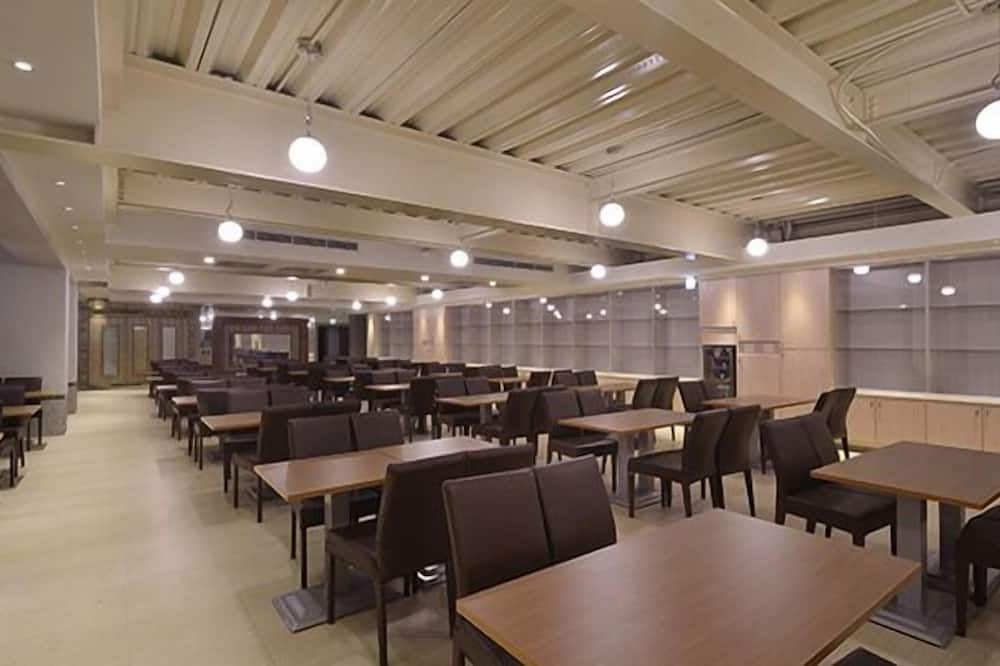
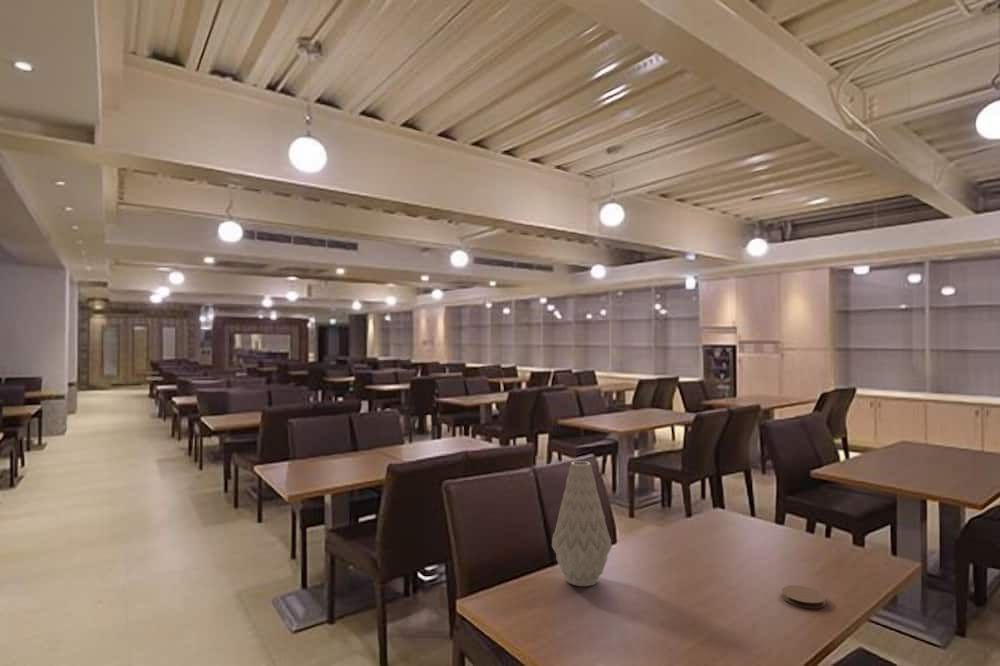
+ coaster [781,584,827,609]
+ vase [551,460,613,588]
